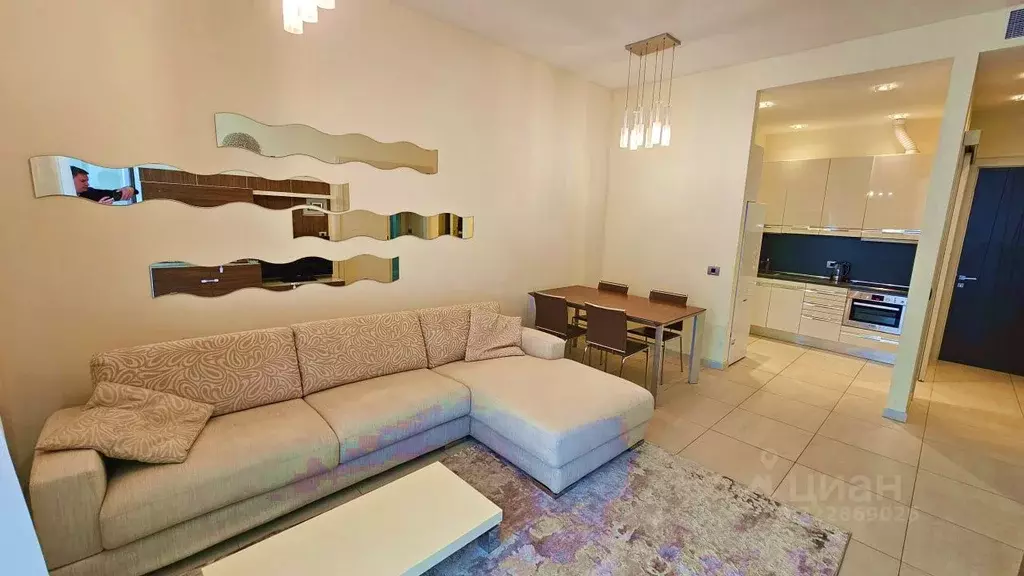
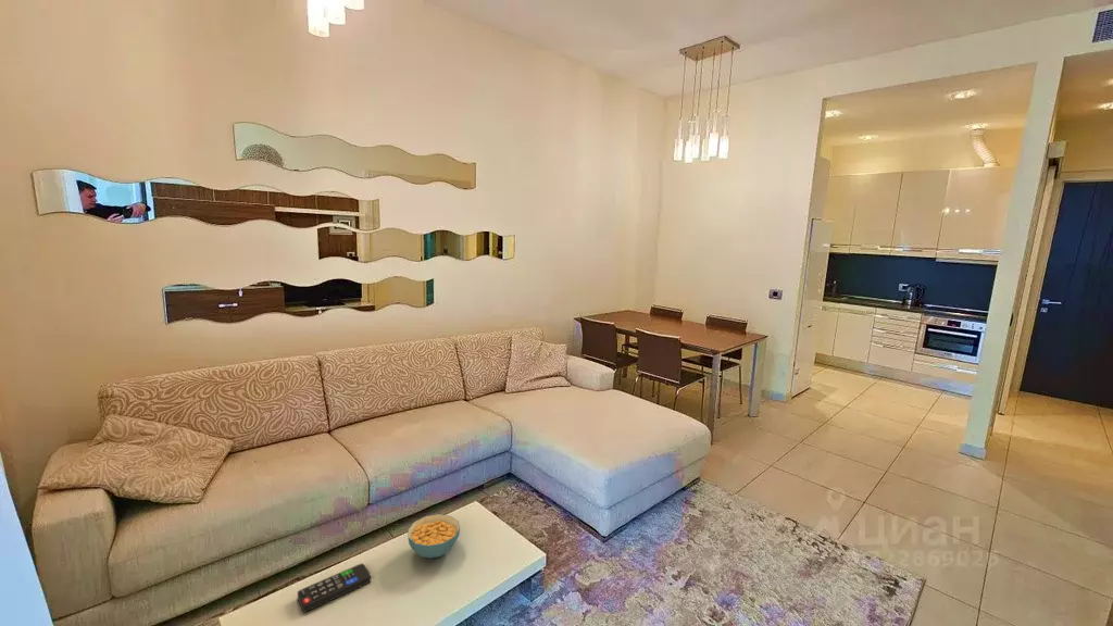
+ cereal bowl [407,513,461,559]
+ remote control [297,563,372,613]
